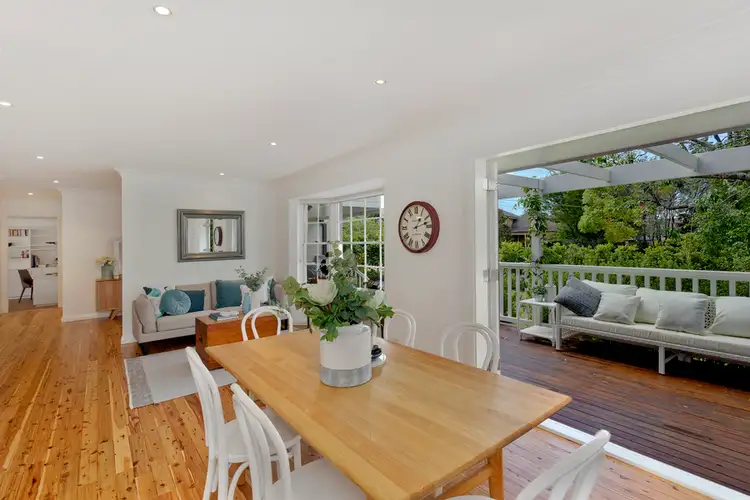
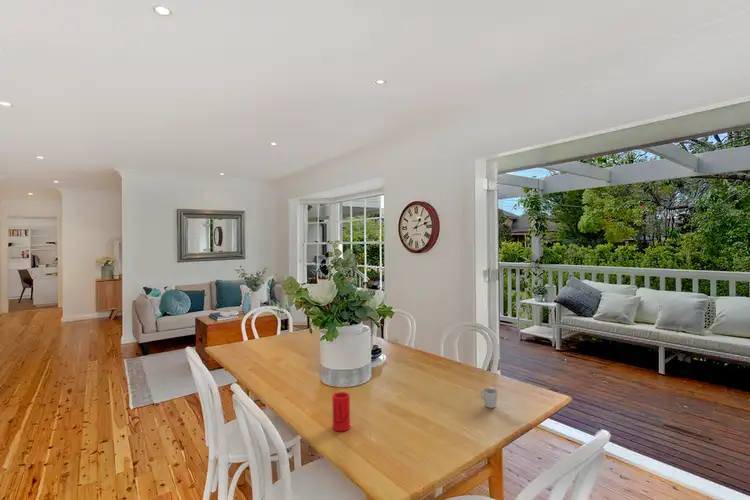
+ cup [331,391,351,432]
+ cup [480,386,498,409]
